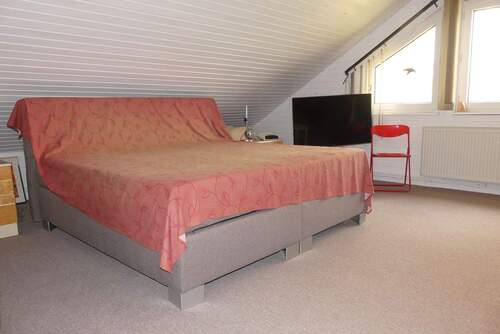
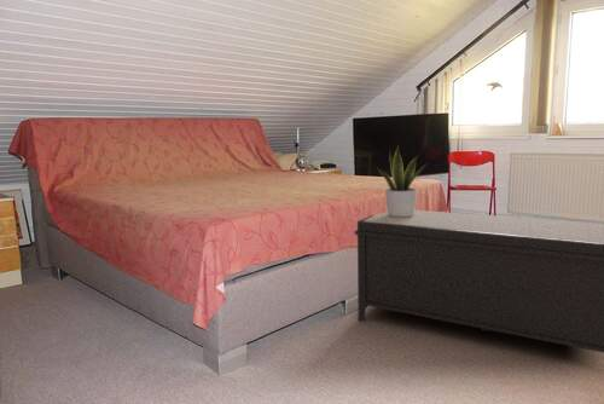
+ potted plant [376,144,428,218]
+ bench [354,209,604,353]
